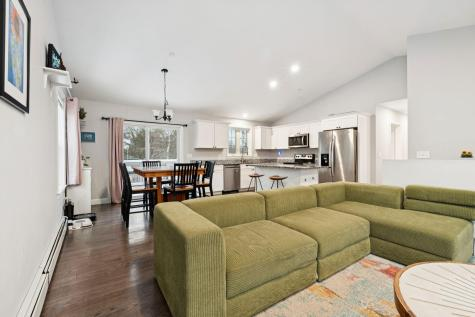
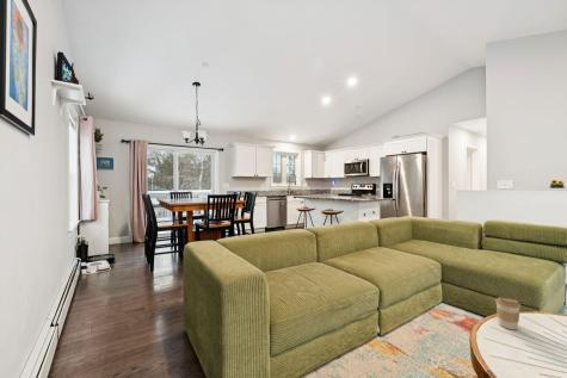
+ coffee cup [494,296,522,330]
